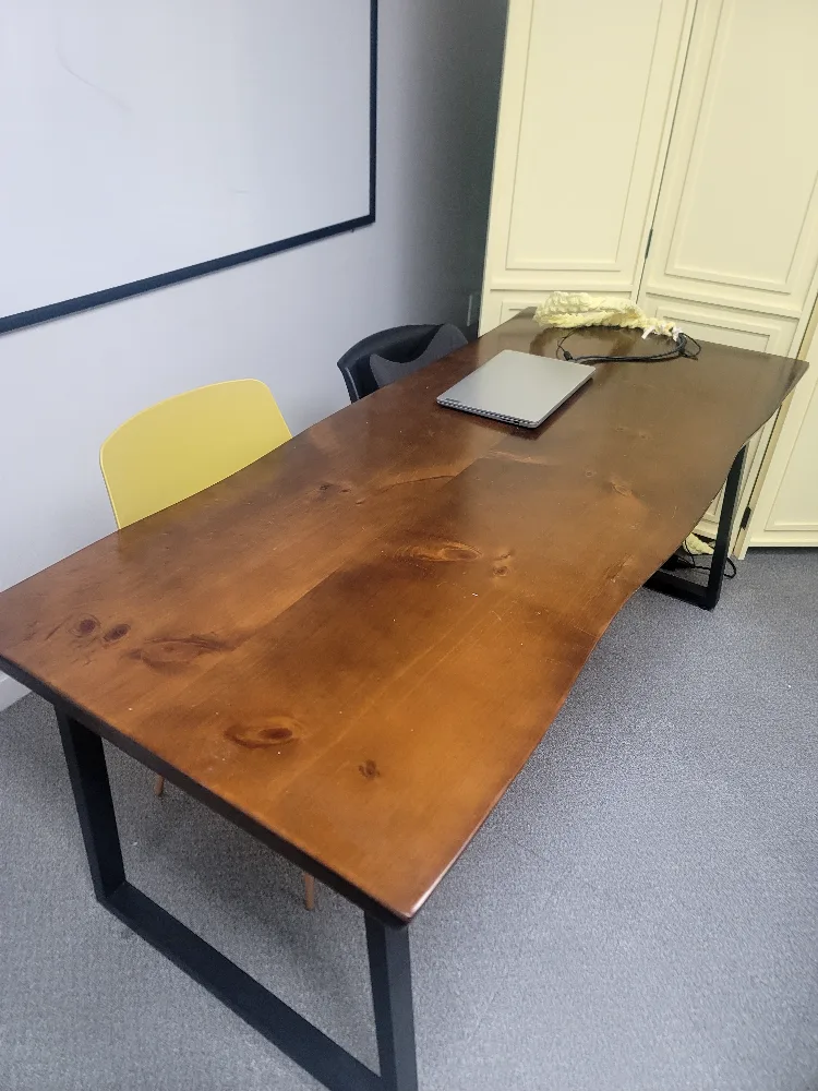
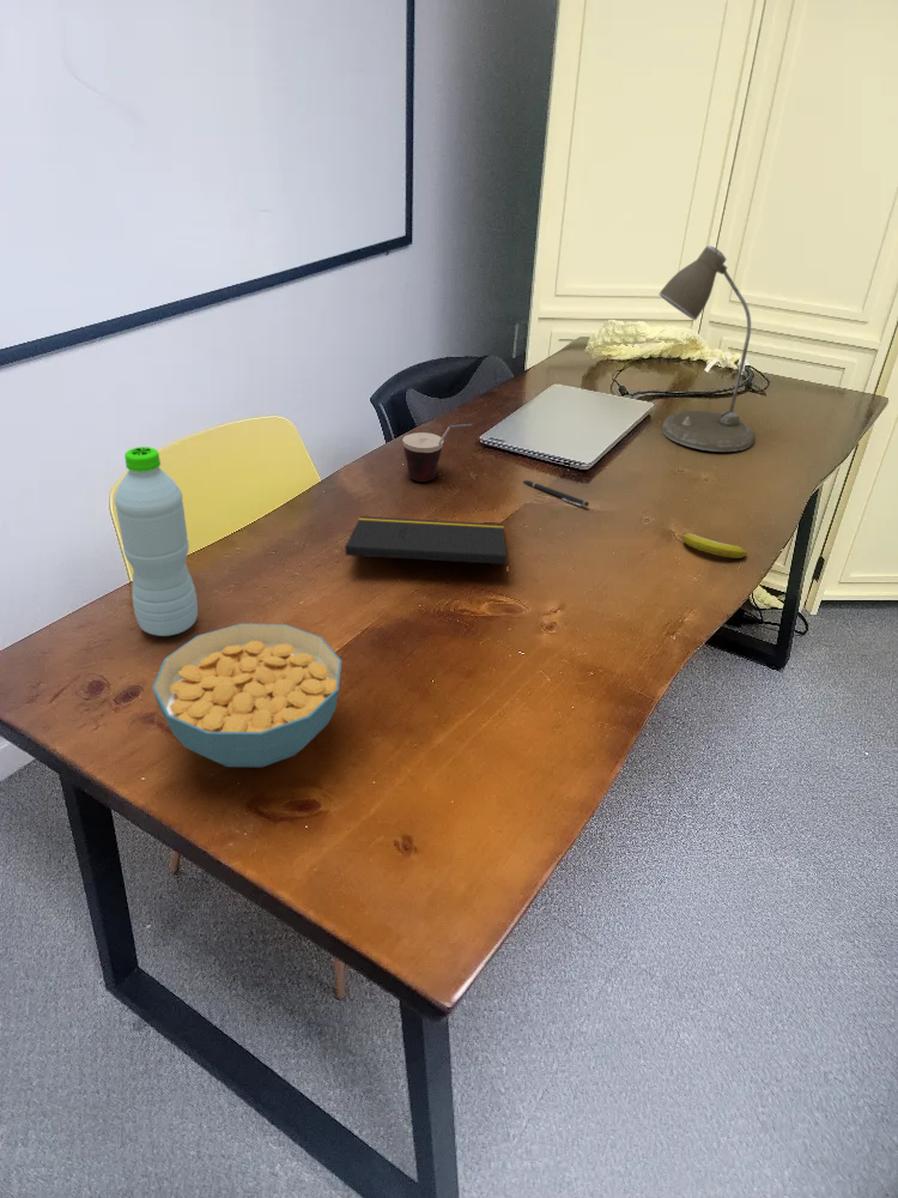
+ banana [681,532,748,559]
+ desk lamp [657,244,756,453]
+ water bottle [114,446,199,637]
+ pen [522,479,590,508]
+ notepad [345,515,510,585]
+ cereal bowl [151,622,342,768]
+ cup [401,423,474,483]
